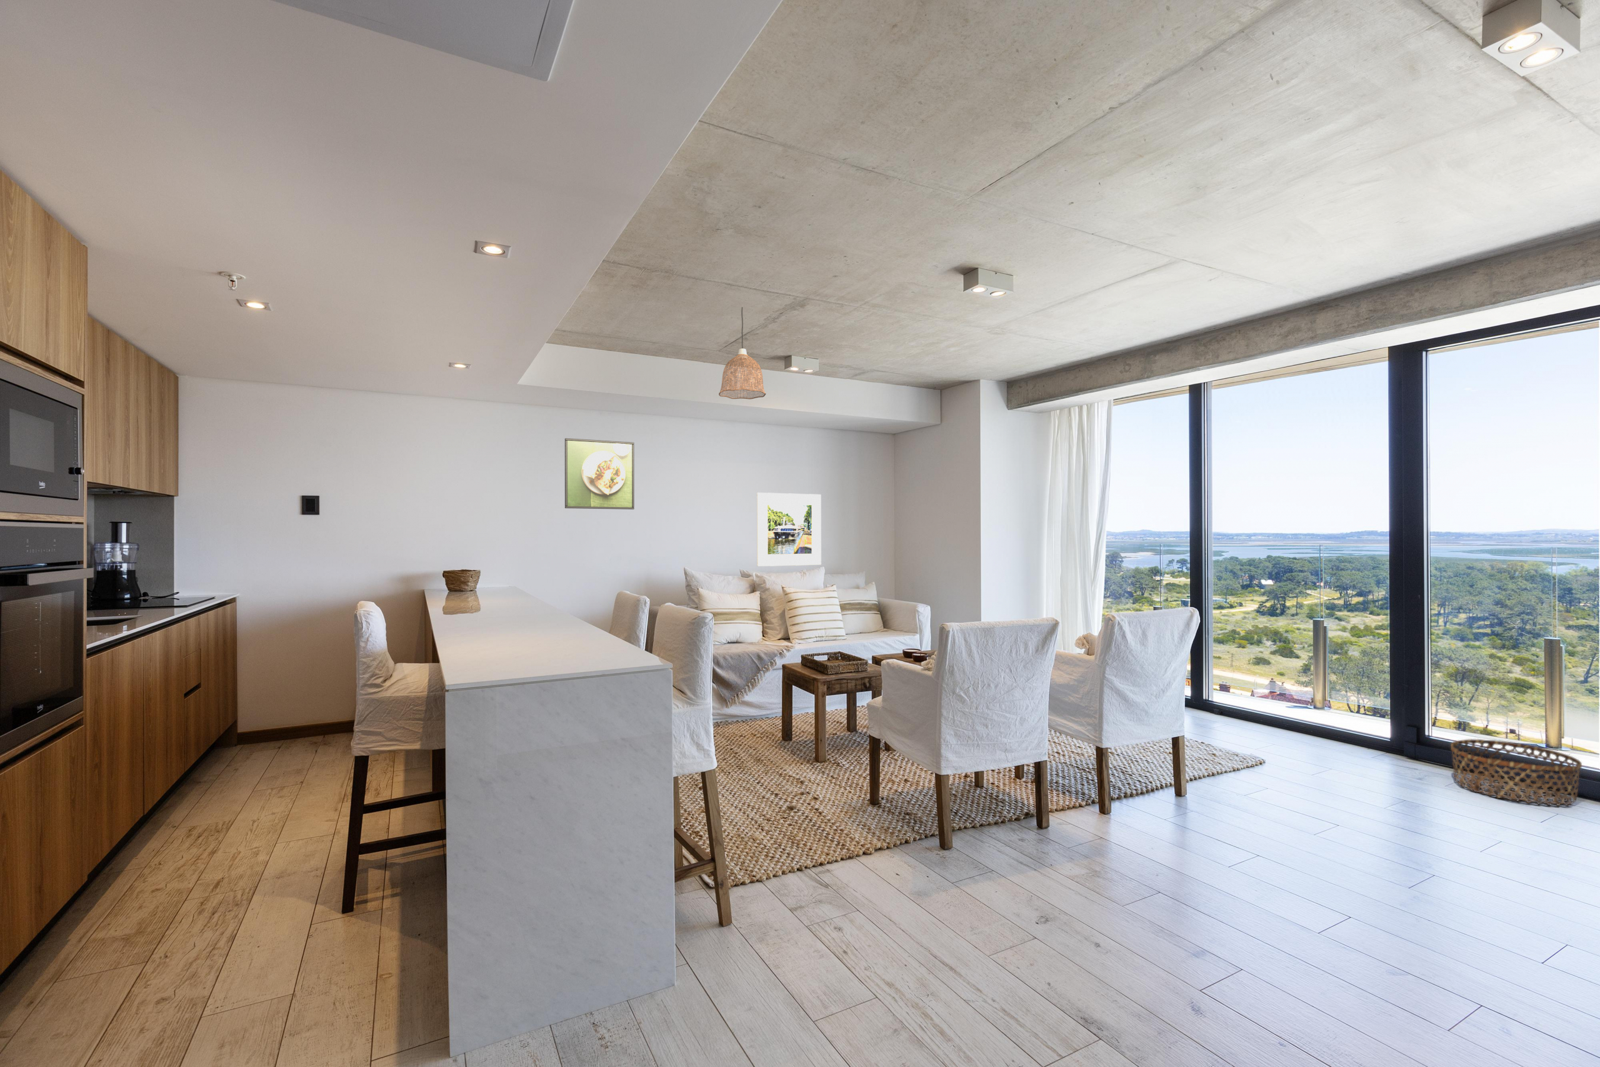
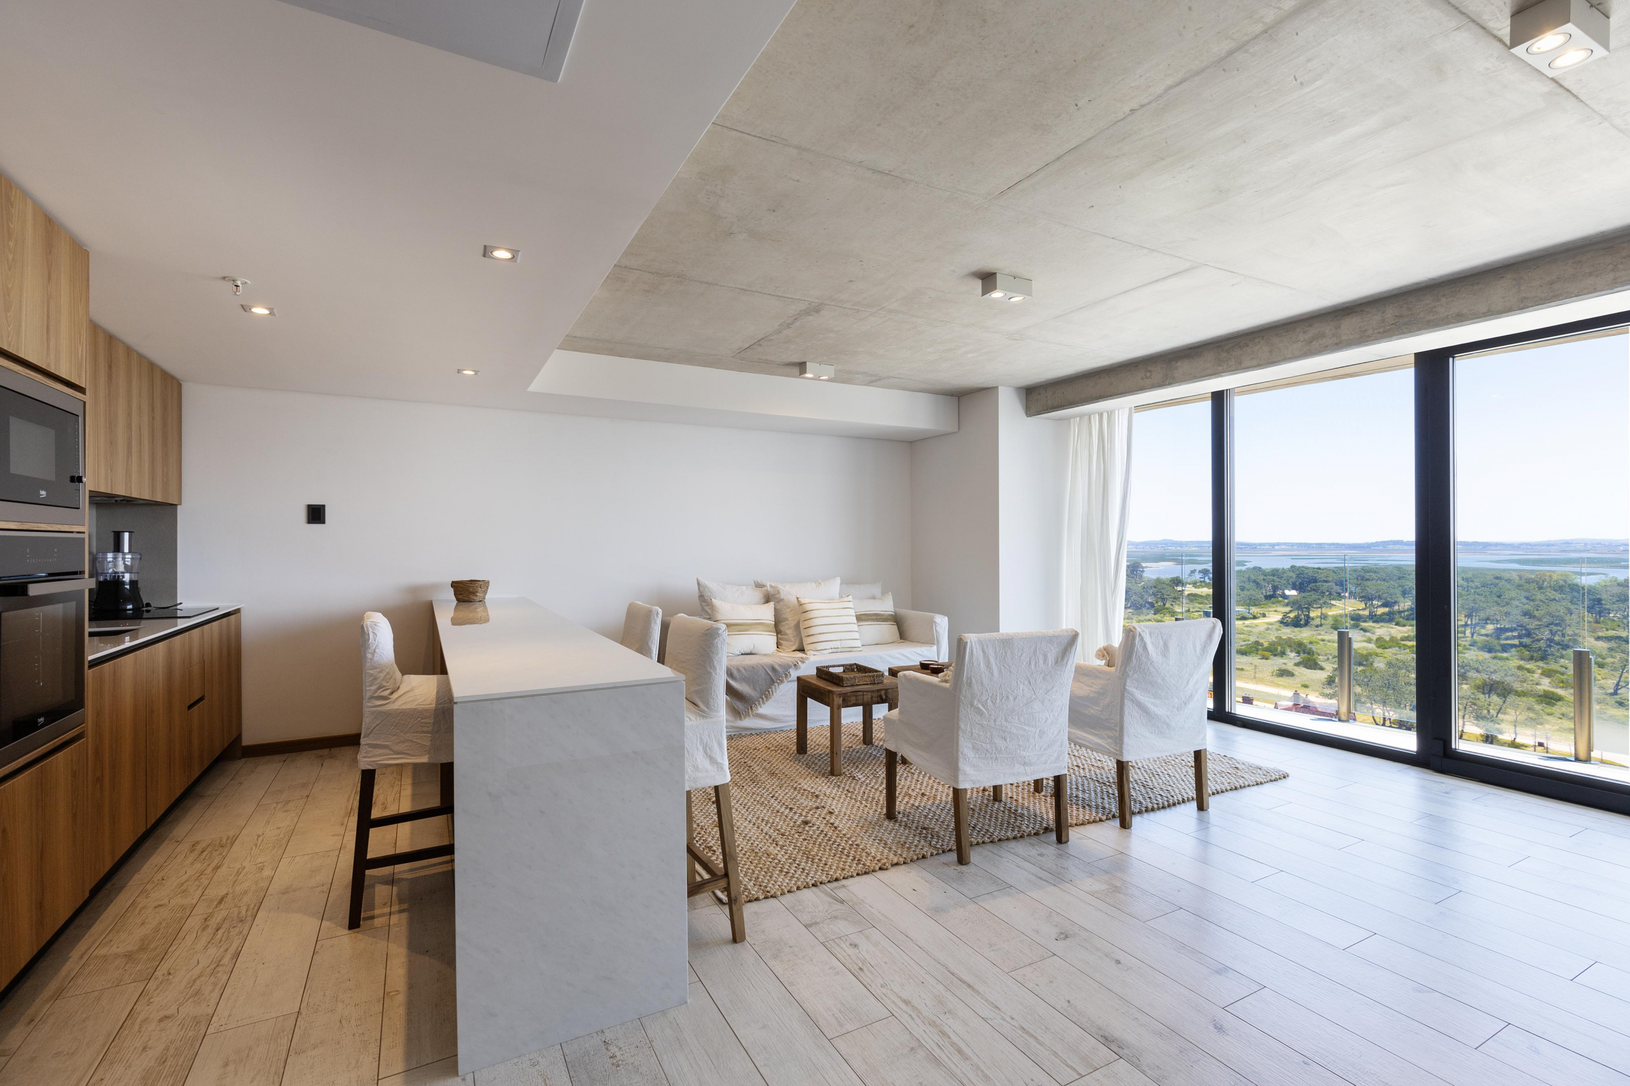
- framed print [756,492,821,567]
- basket [1450,738,1582,806]
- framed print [564,437,635,510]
- pendant lamp [718,306,767,400]
